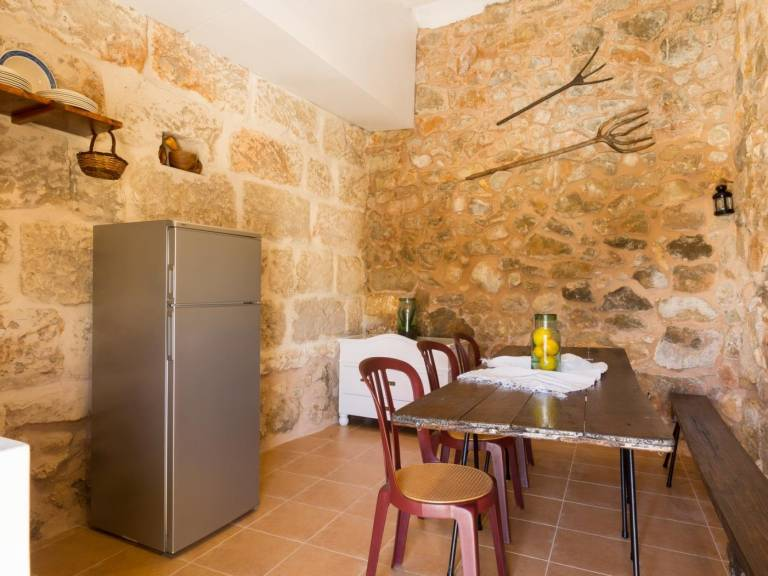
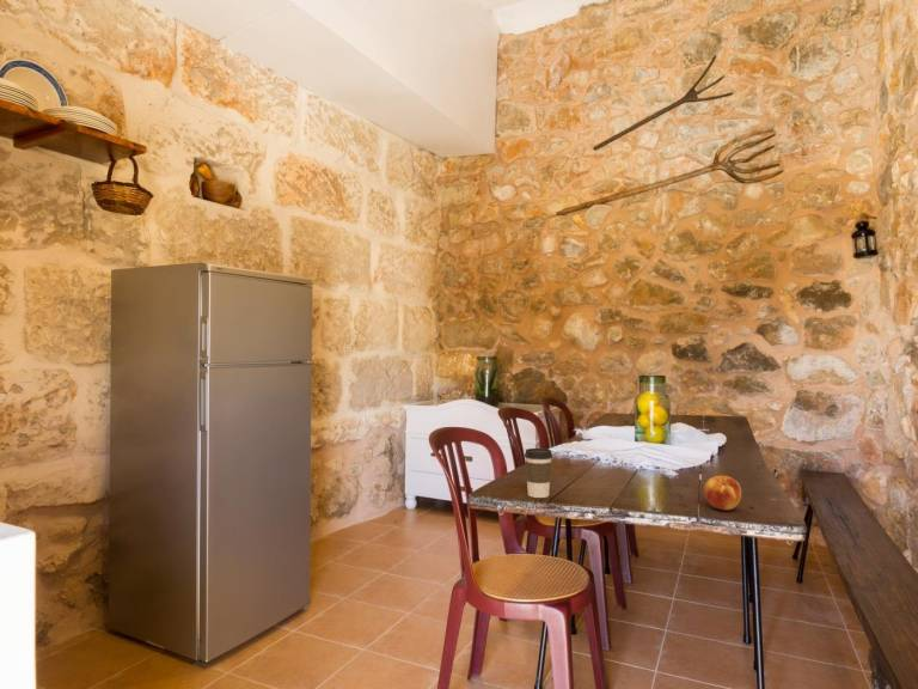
+ coffee cup [524,447,553,499]
+ fruit [703,474,742,511]
